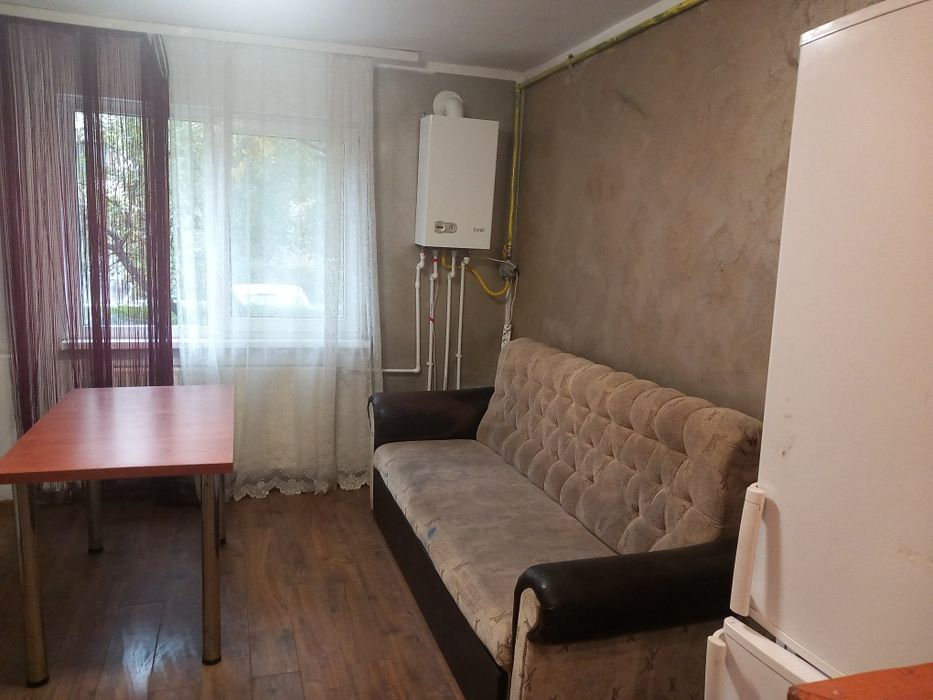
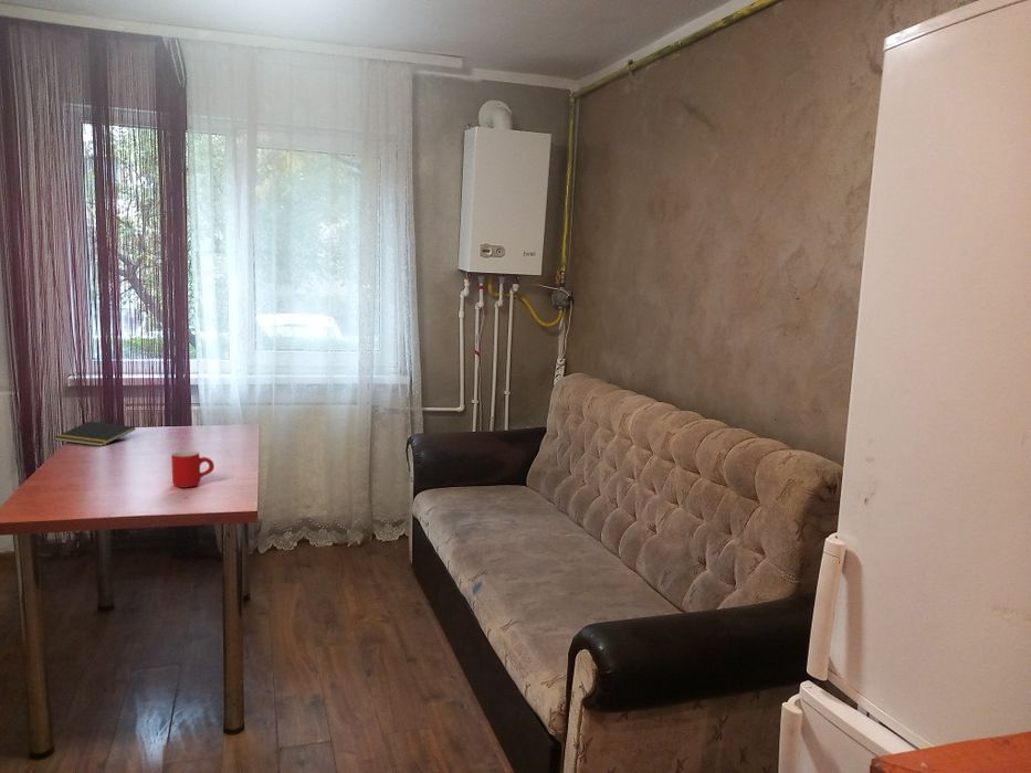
+ mug [170,449,215,489]
+ notepad [54,421,136,447]
